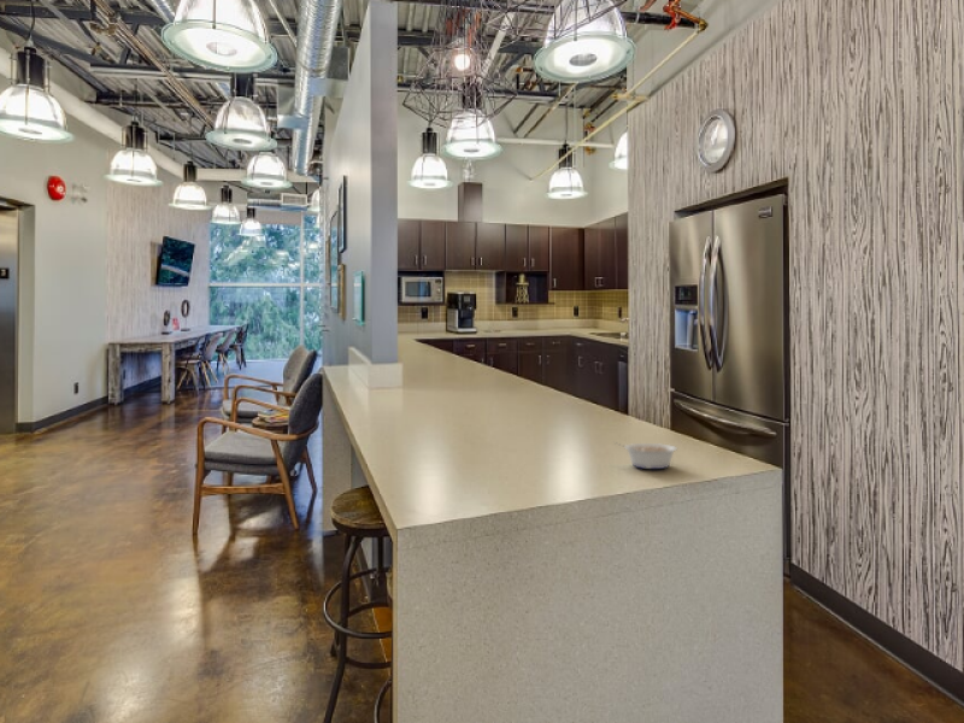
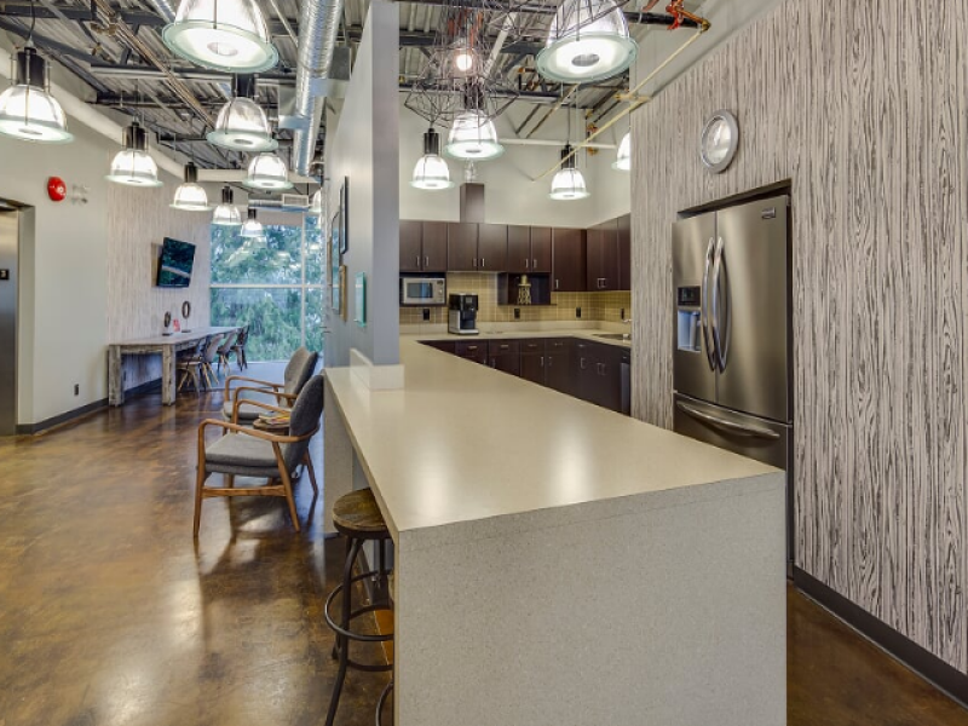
- legume [612,441,678,470]
